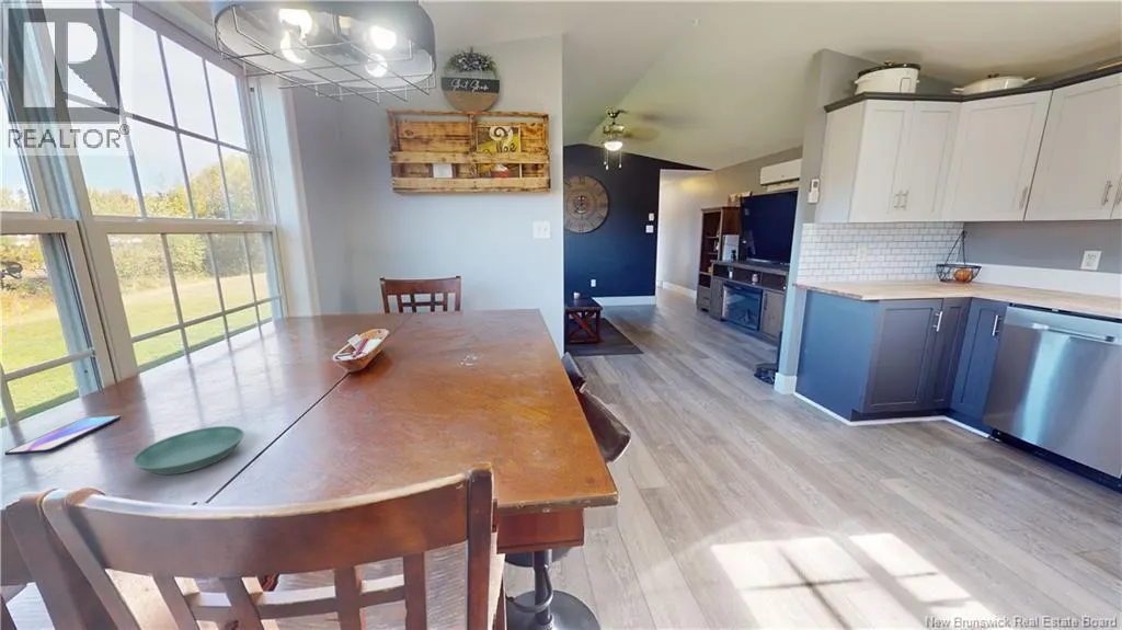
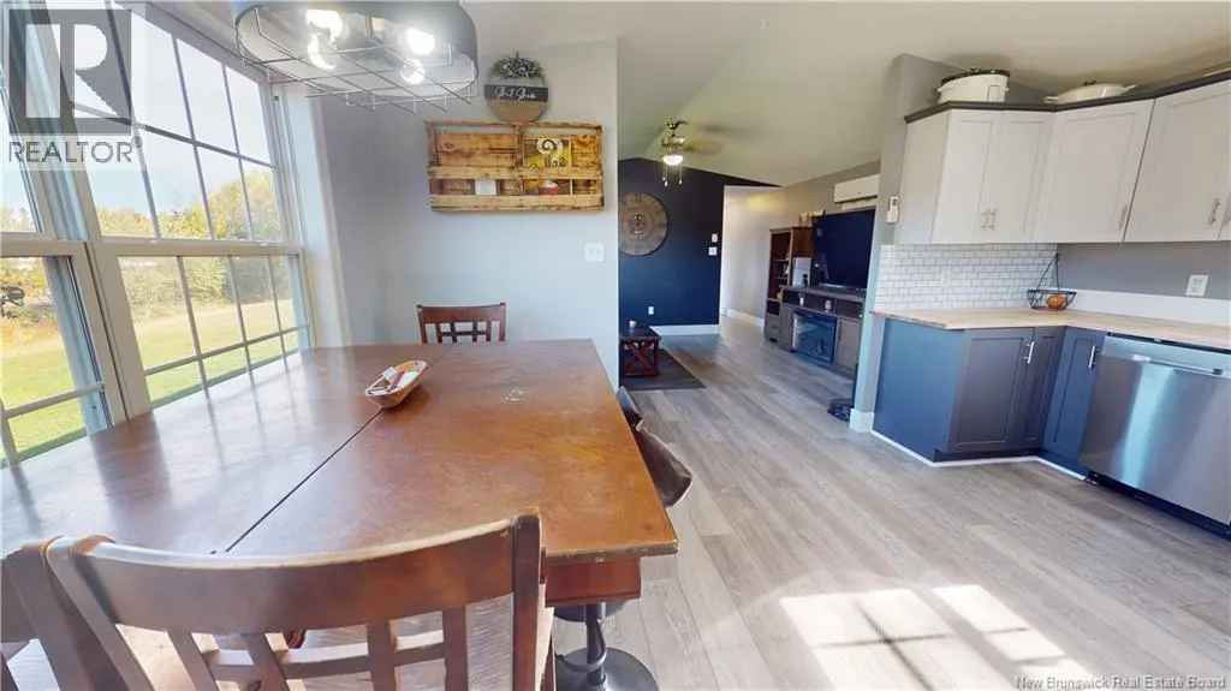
- smartphone [3,414,122,456]
- saucer [131,425,244,476]
